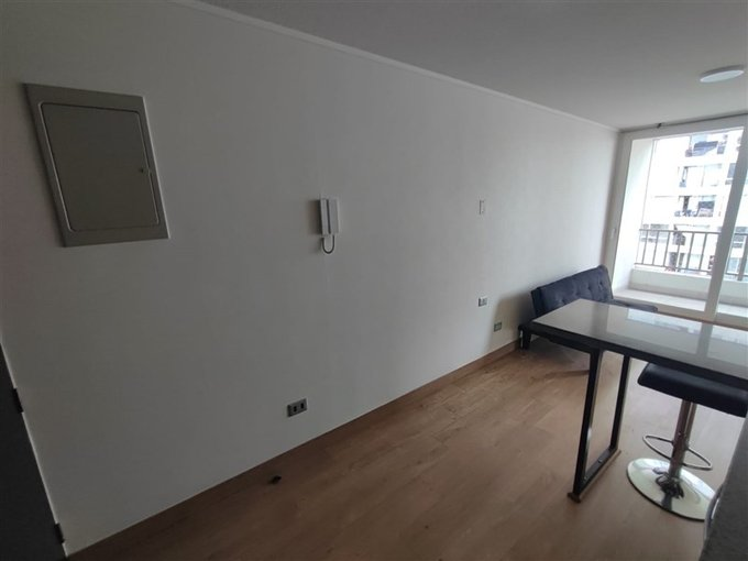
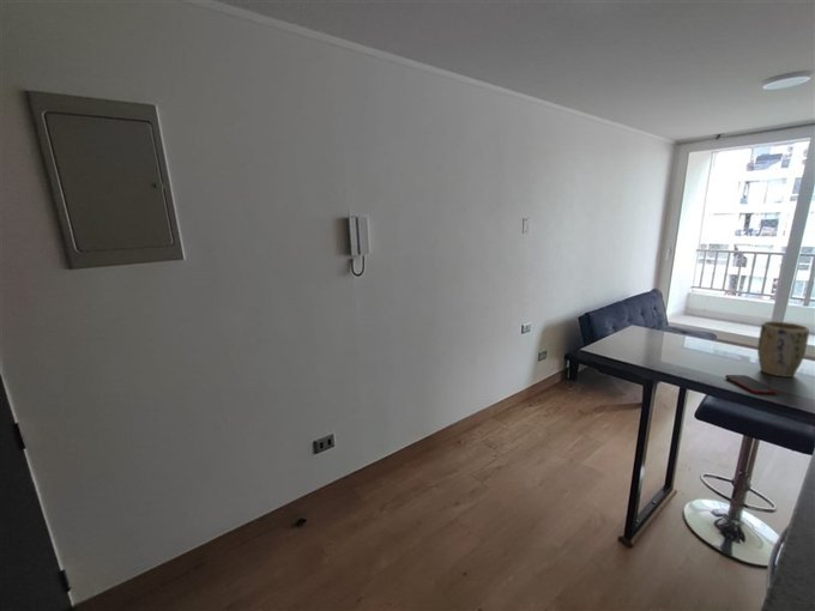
+ cell phone [724,374,778,395]
+ plant pot [756,320,810,379]
